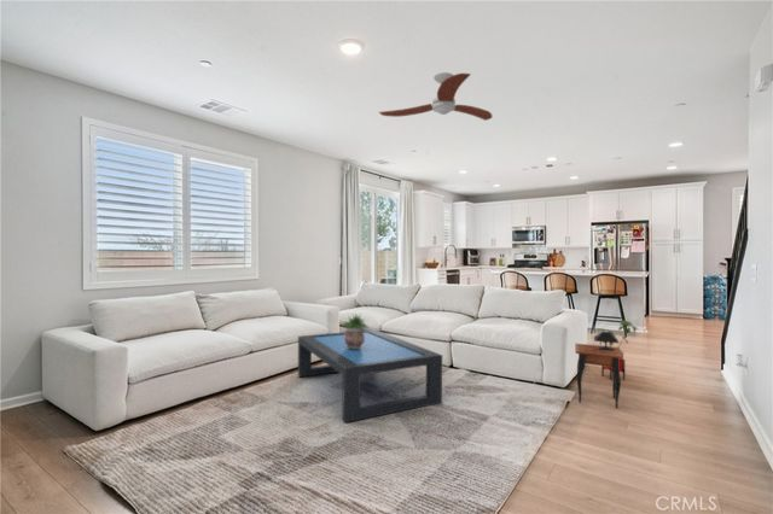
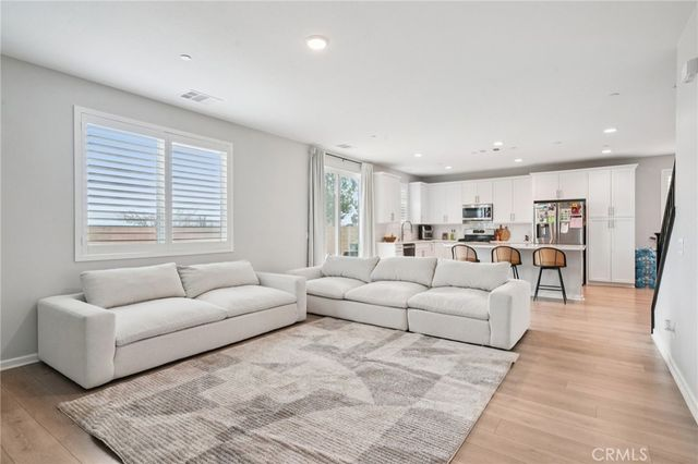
- coffee table [297,328,443,424]
- side table [574,329,624,409]
- house plant [597,320,640,381]
- ceiling fan [378,71,494,122]
- potted plant [339,313,370,349]
